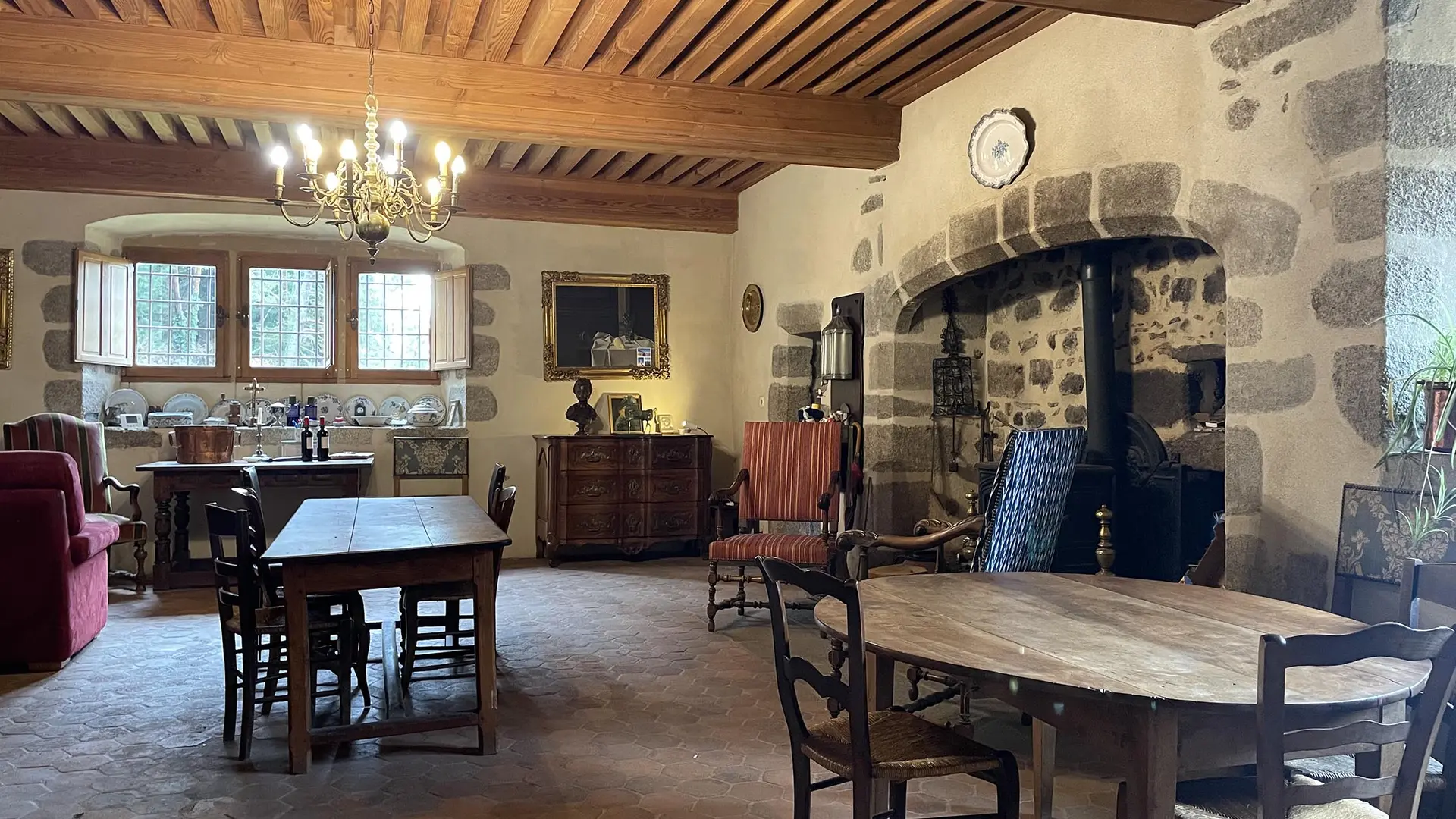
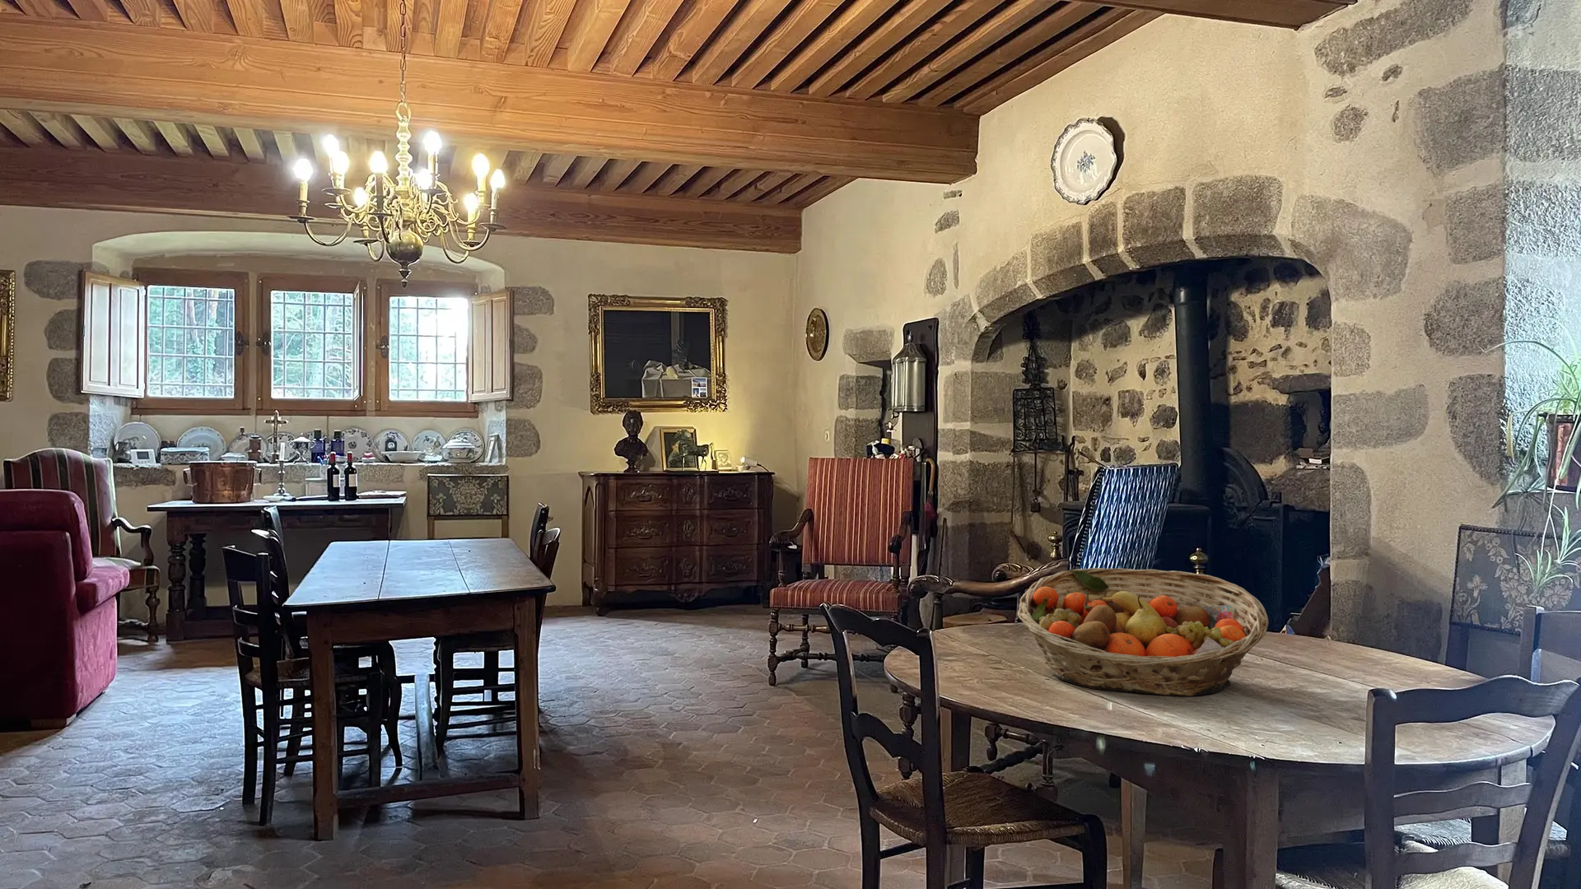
+ fruit basket [1017,567,1269,697]
